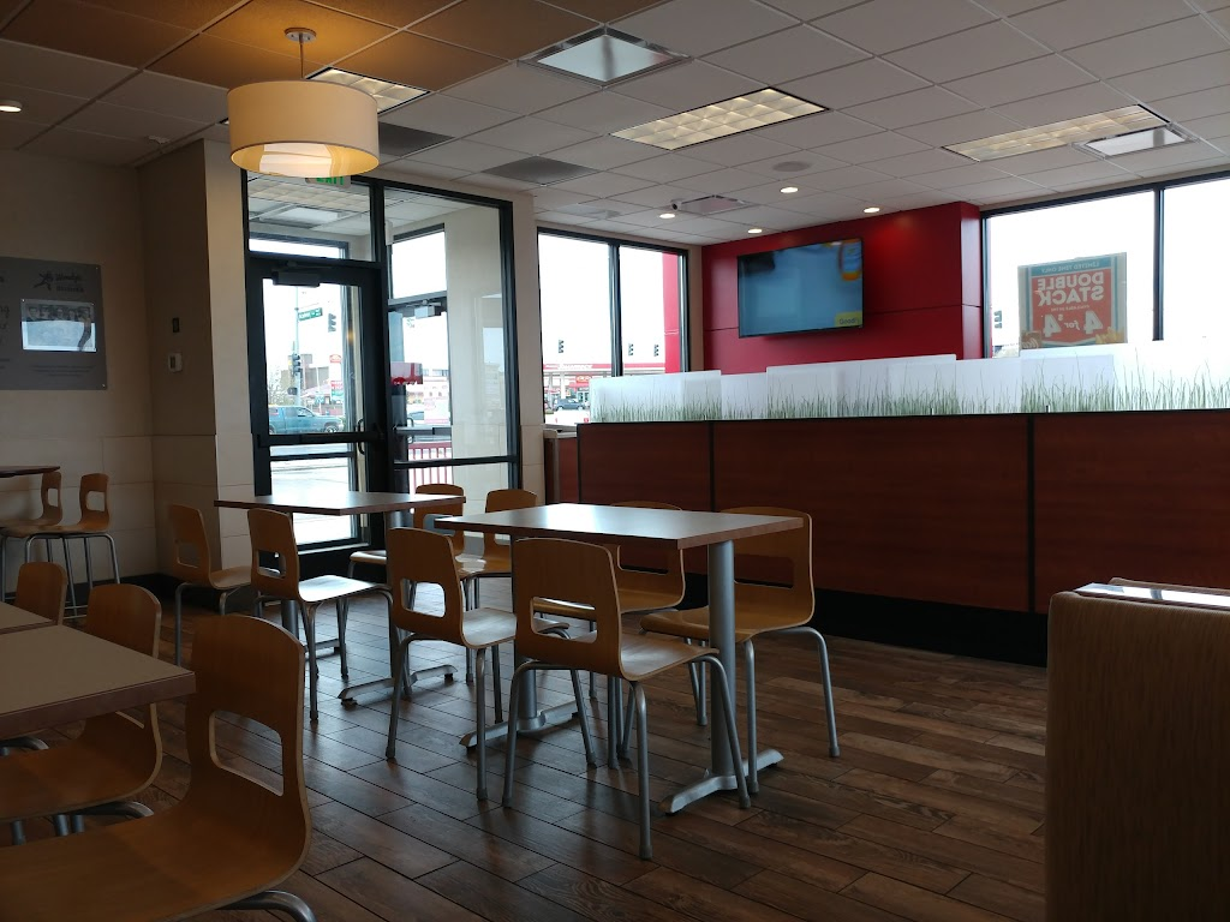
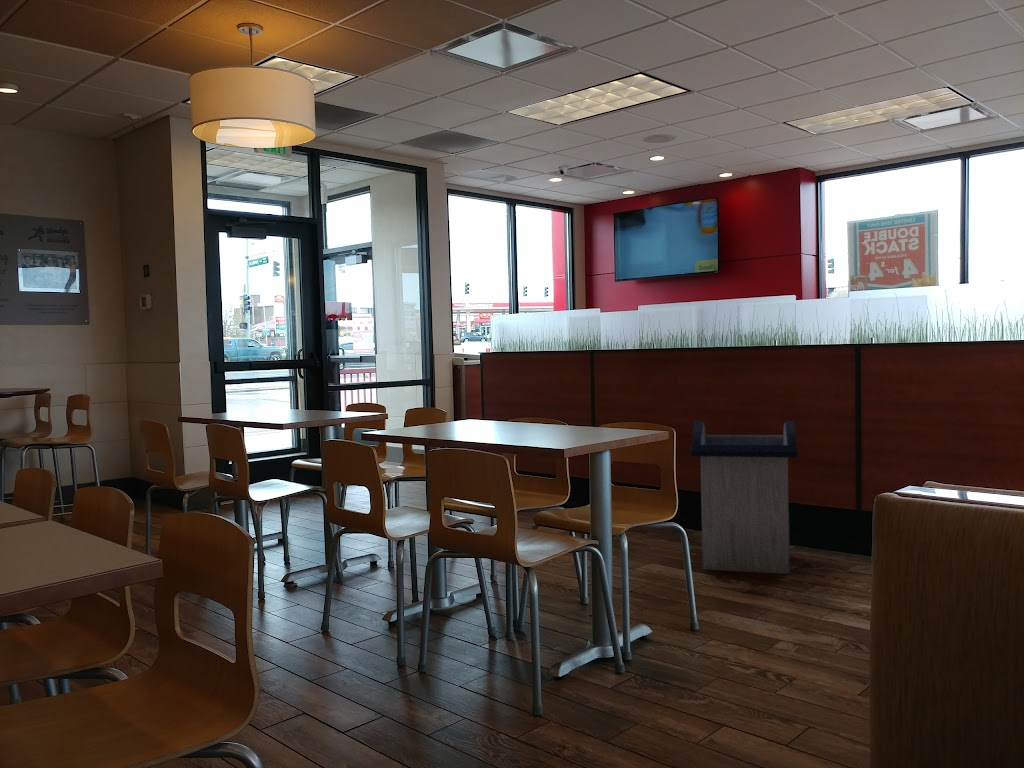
+ trash can [690,420,798,575]
